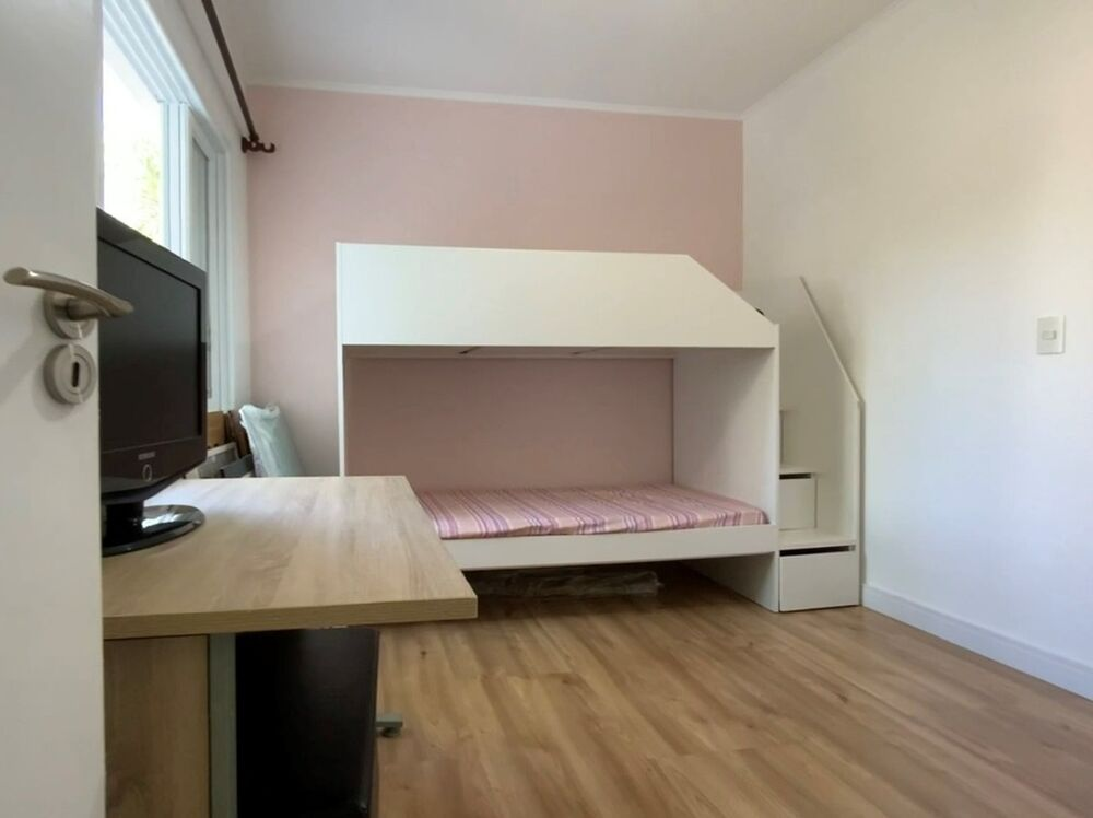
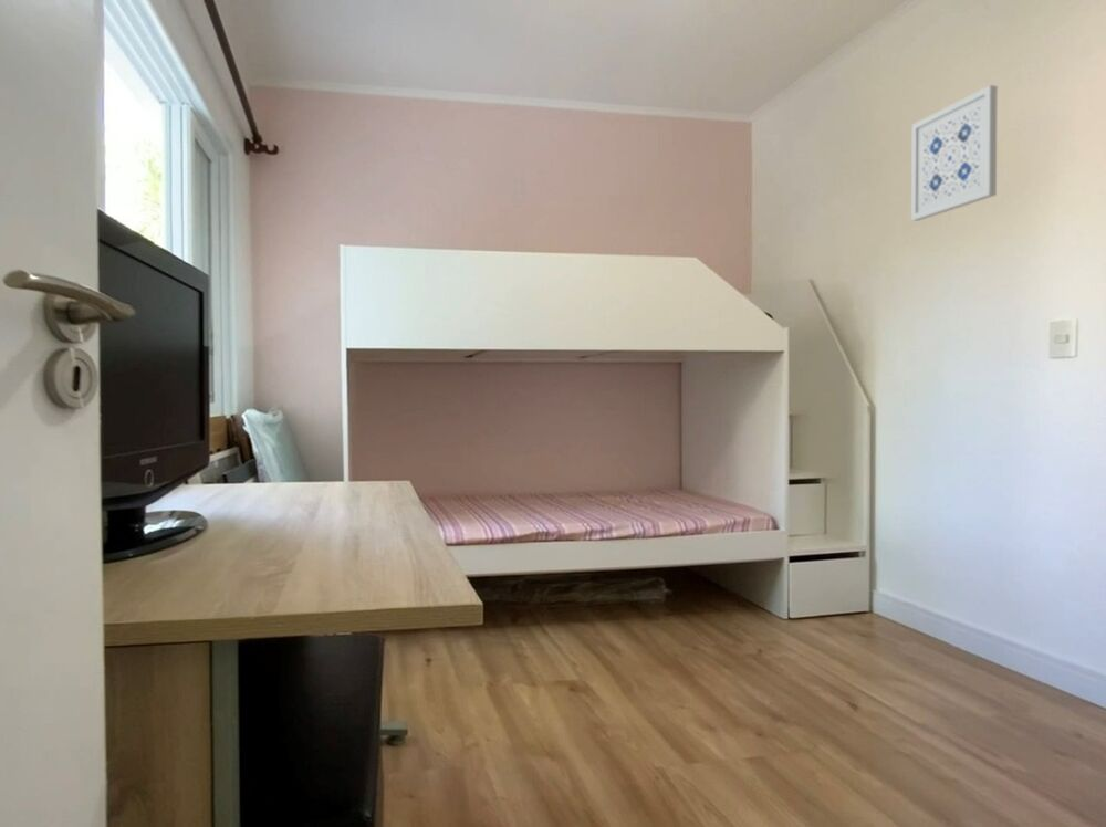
+ wall art [910,84,999,222]
